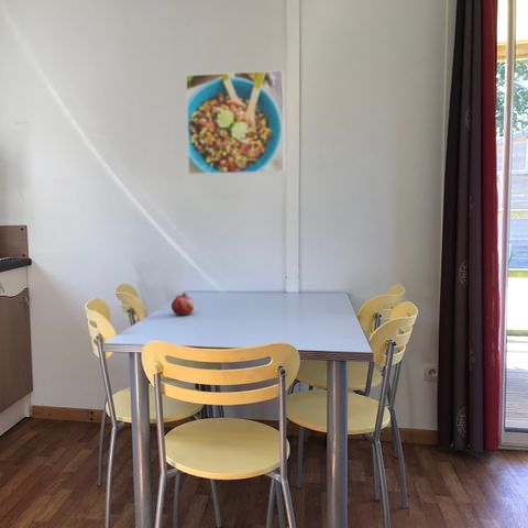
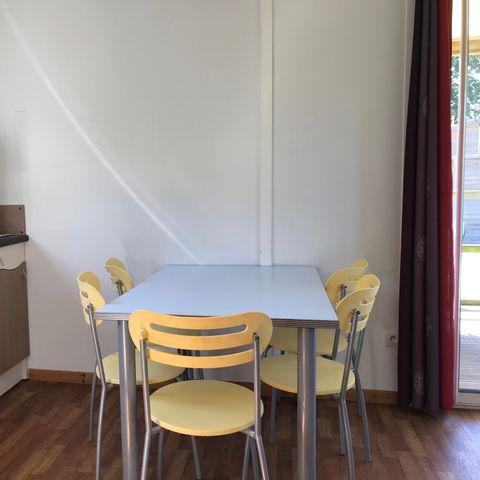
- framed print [185,69,286,176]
- fruit [170,292,195,317]
